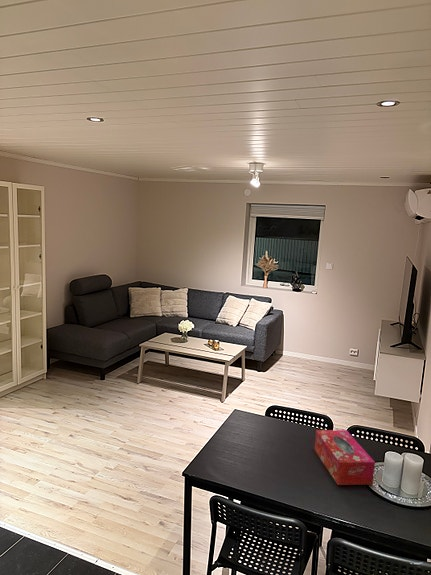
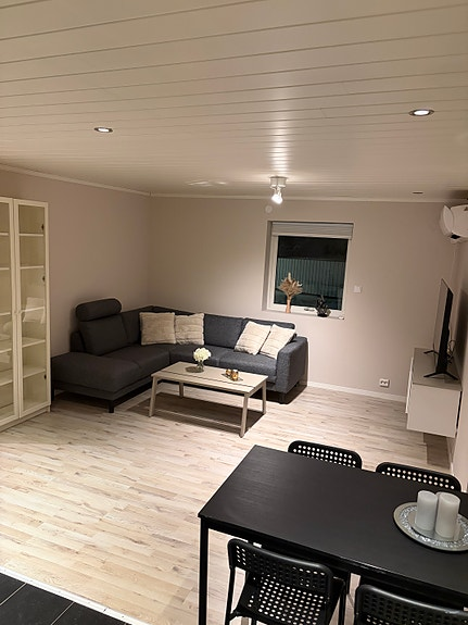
- tissue box [314,429,376,486]
